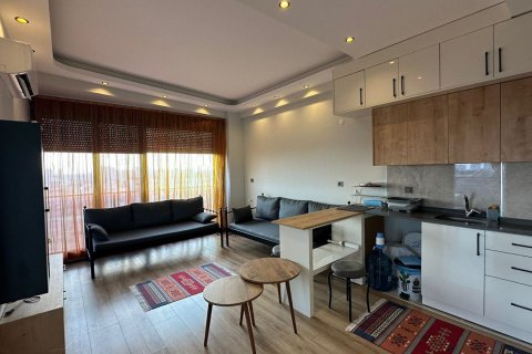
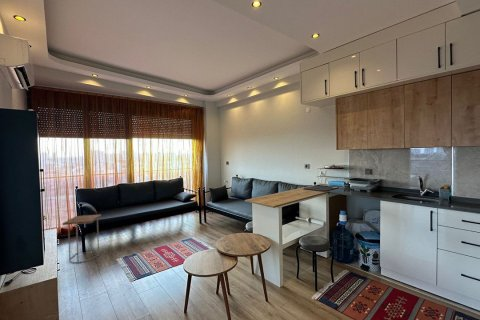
+ side table [61,213,104,265]
